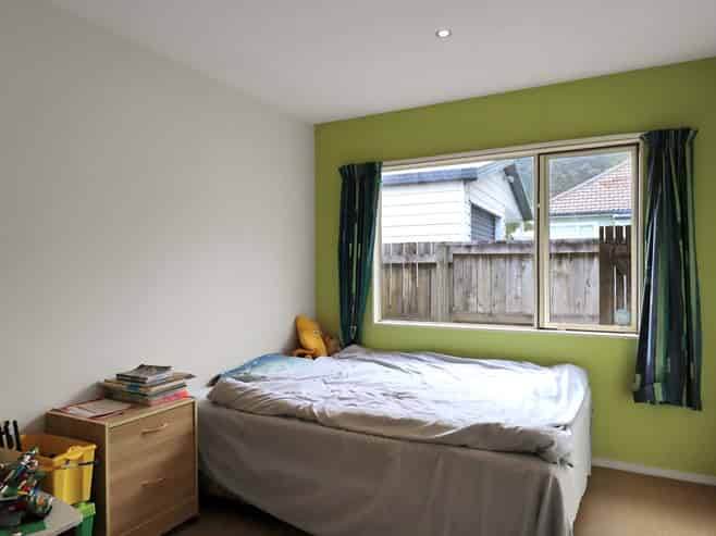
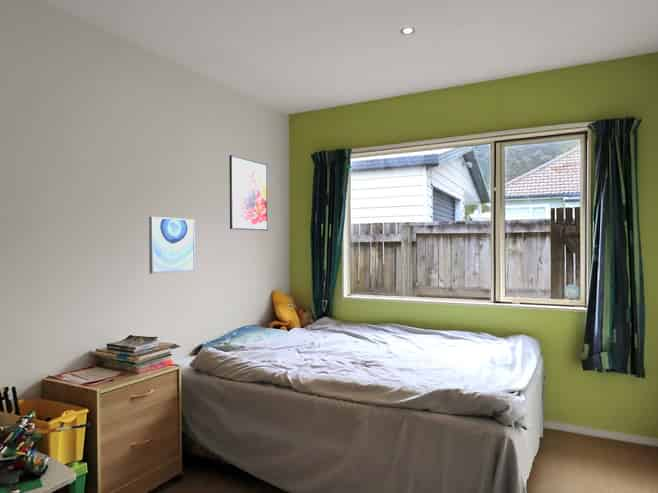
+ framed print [228,154,269,232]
+ wall art [148,216,196,275]
